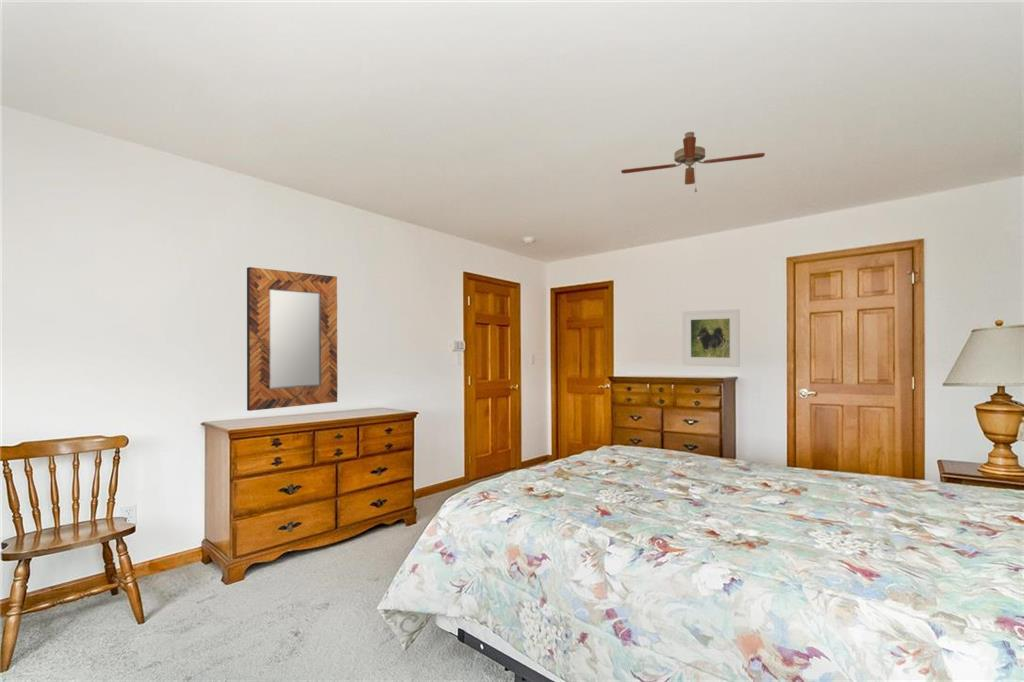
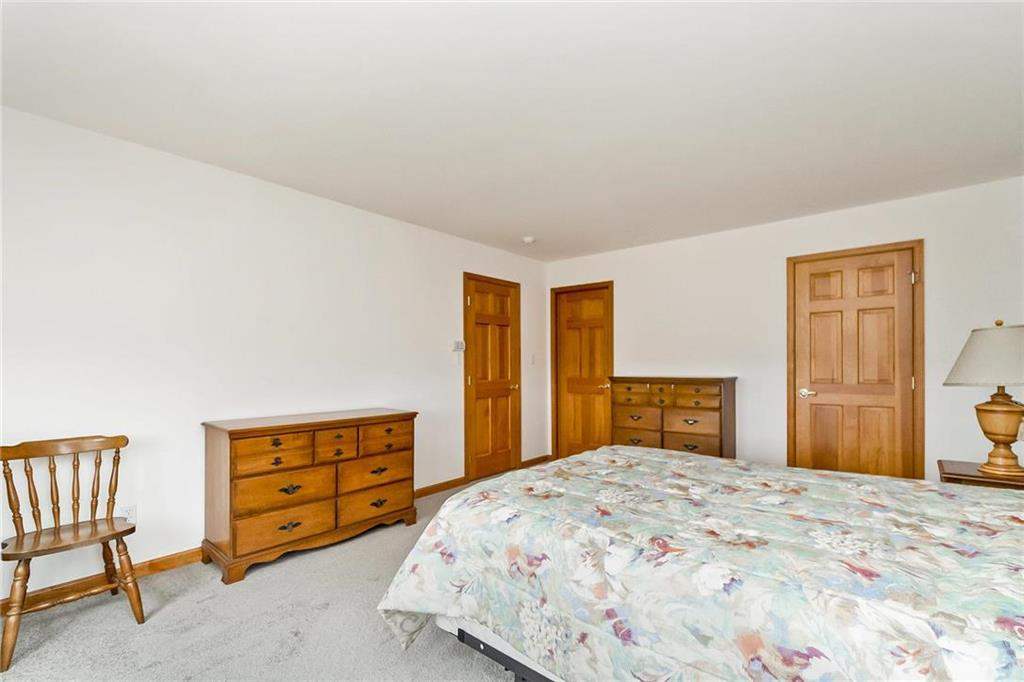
- home mirror [246,266,338,412]
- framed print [681,308,741,368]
- ceiling fan [620,131,766,193]
